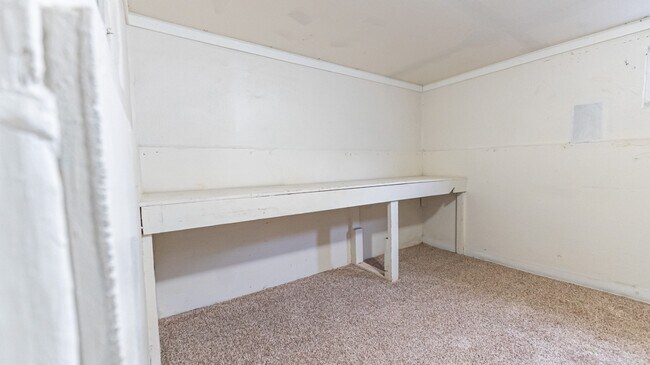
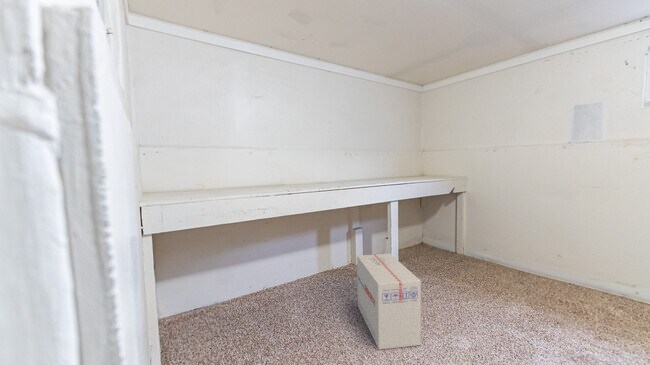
+ cardboard box [356,253,422,350]
